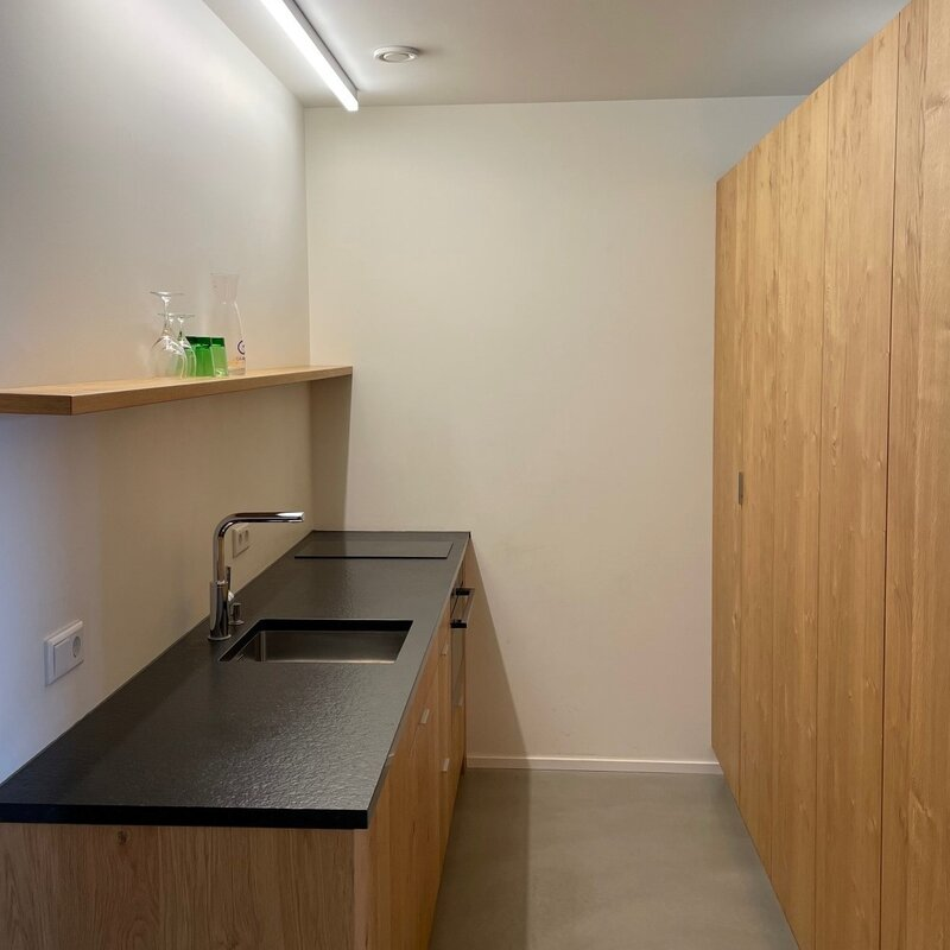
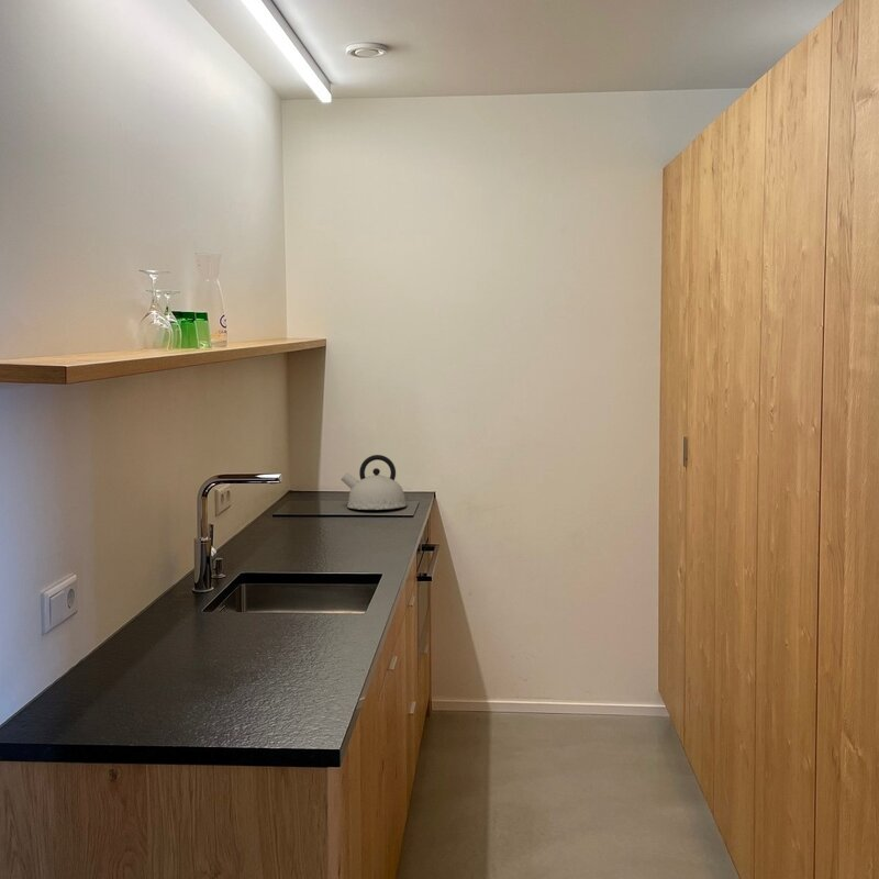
+ kettle [340,454,408,511]
